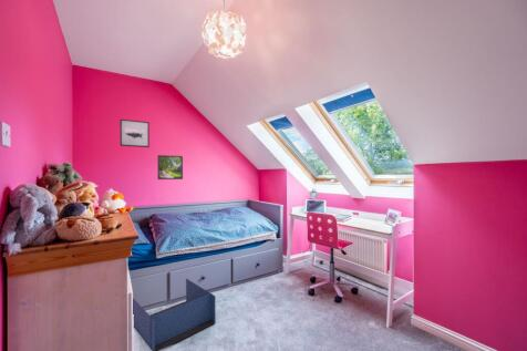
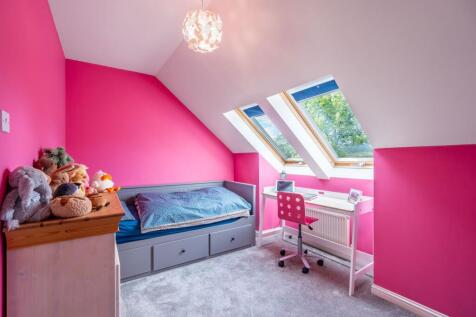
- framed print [156,154,184,180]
- wall art [120,118,151,148]
- storage bin [132,278,216,351]
